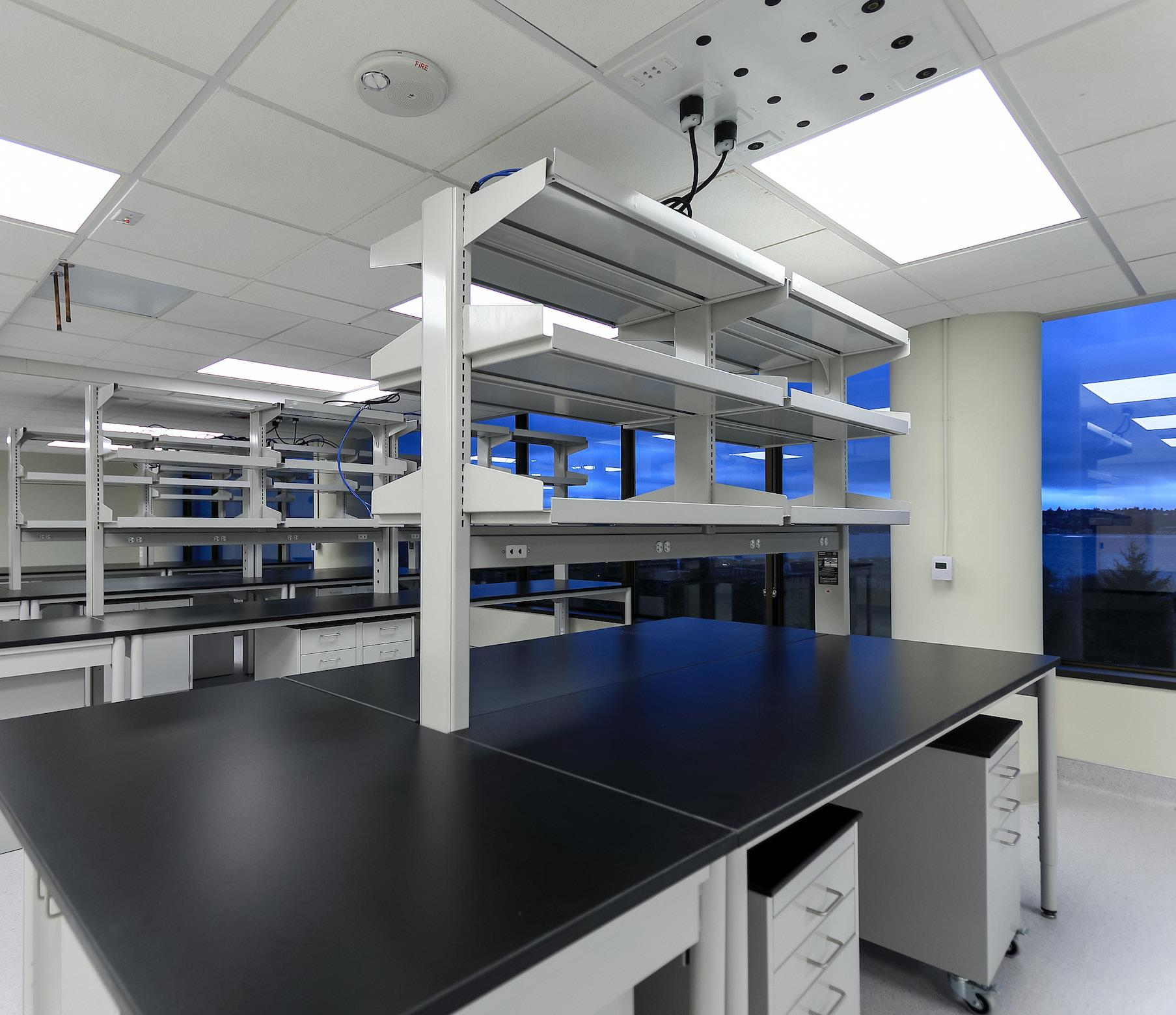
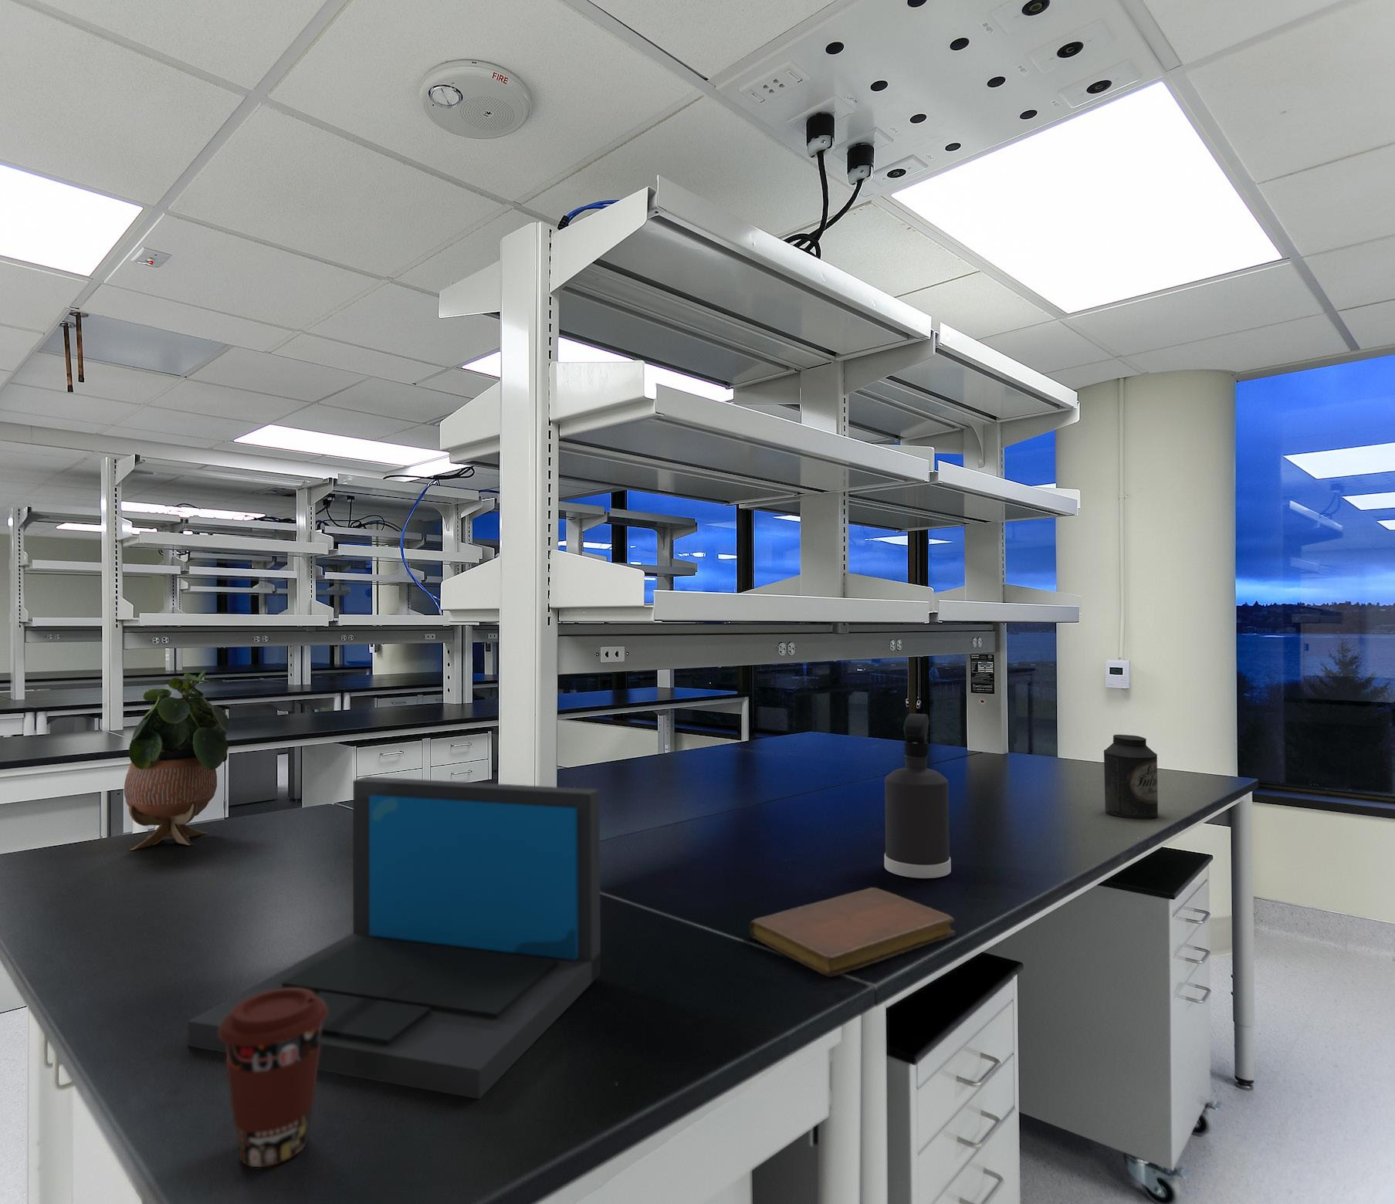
+ potted plant [123,669,229,851]
+ notebook [749,887,956,977]
+ canister [1103,734,1159,820]
+ spray bottle [884,713,951,879]
+ laptop [186,776,601,1100]
+ coffee cup [218,988,329,1167]
